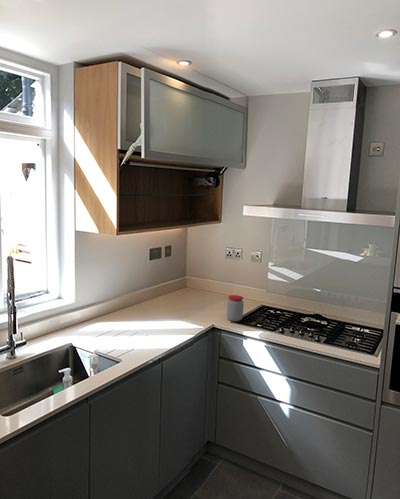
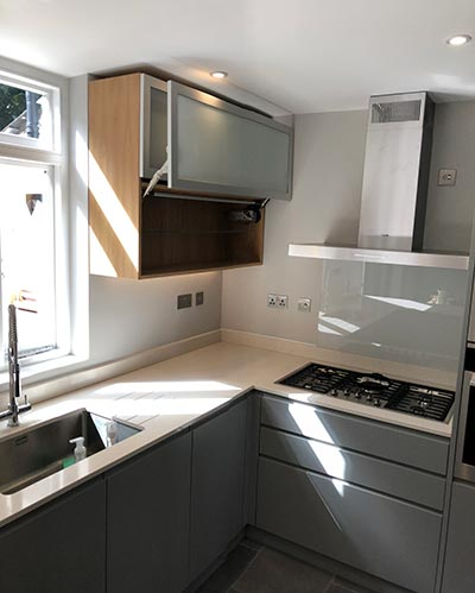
- jar [226,294,245,322]
